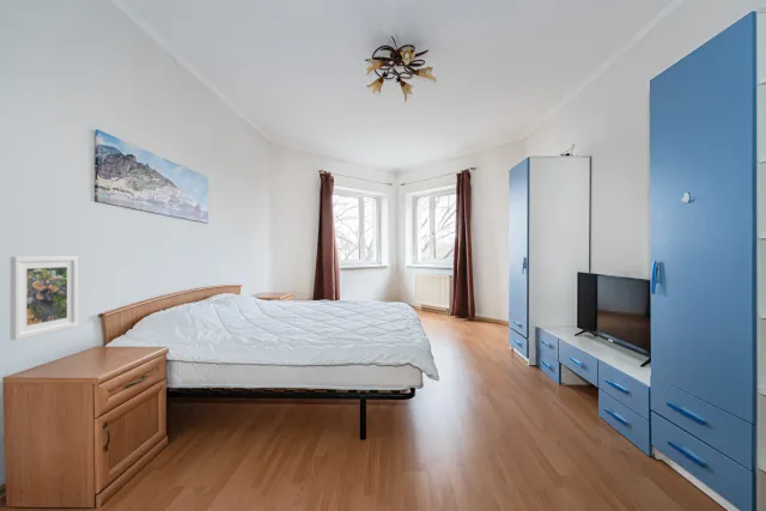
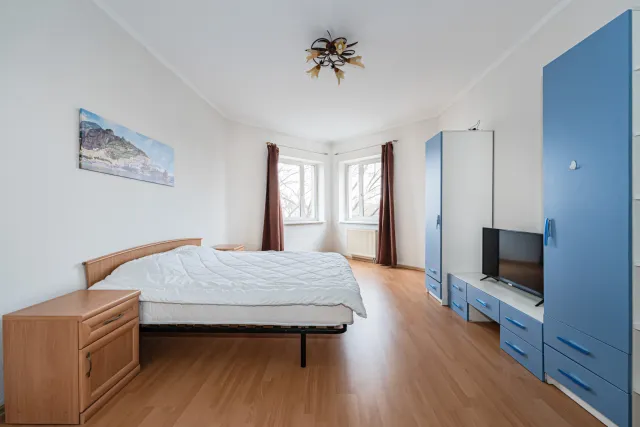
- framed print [10,255,79,341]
